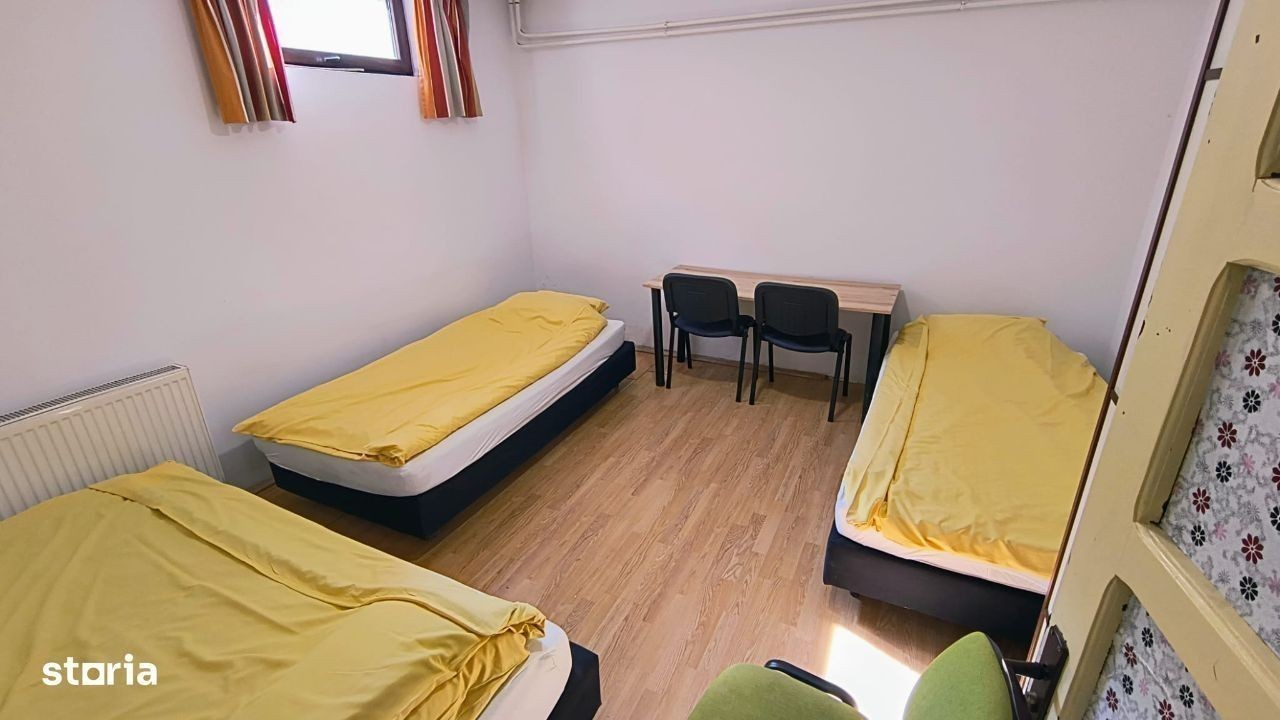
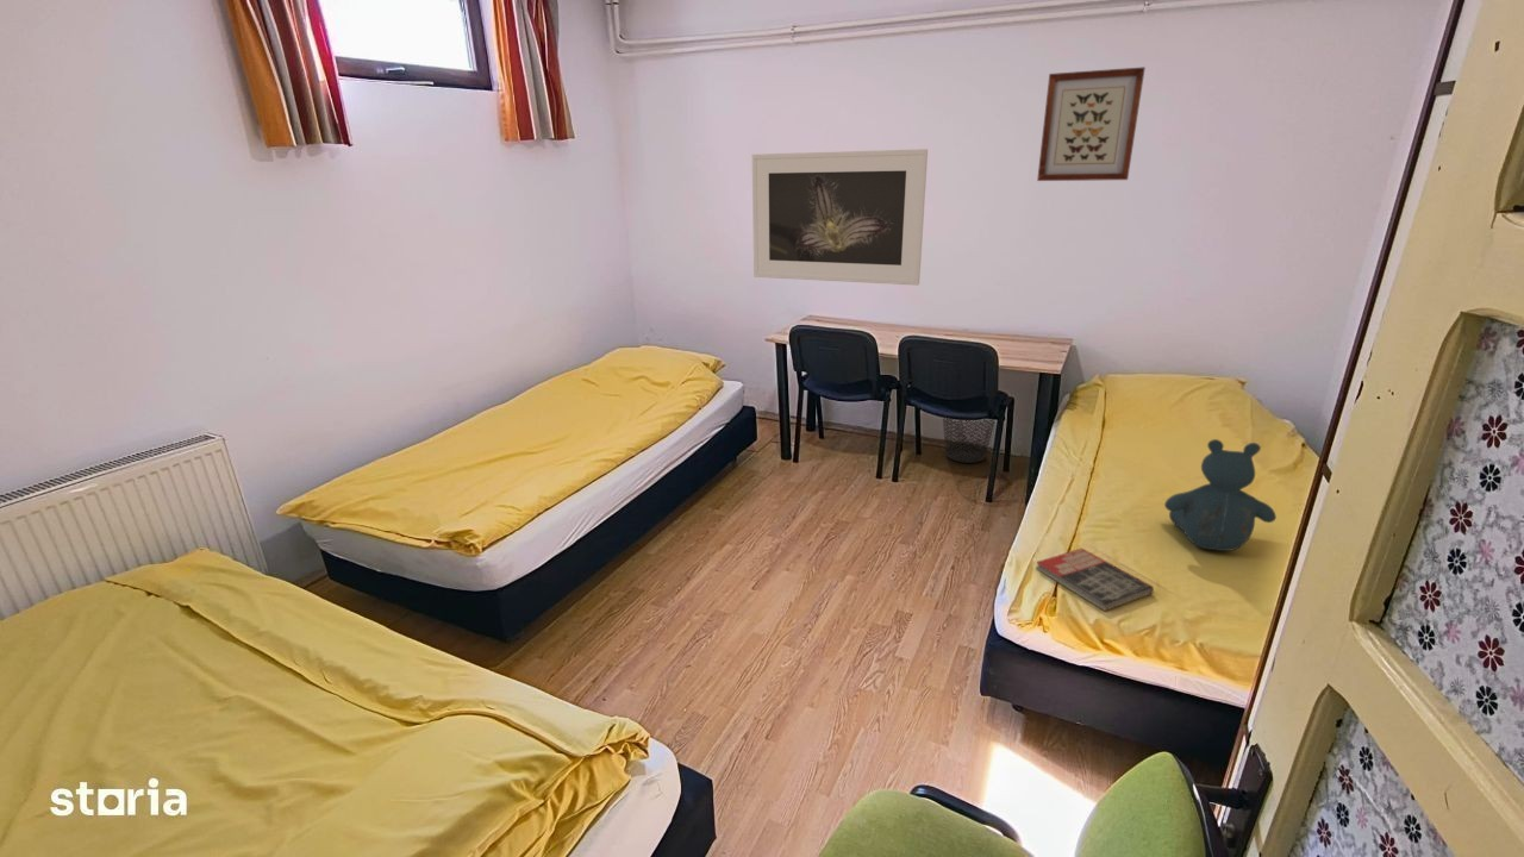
+ teddy bear [1163,438,1278,552]
+ wall art [1036,65,1147,182]
+ wastebasket [942,417,997,464]
+ book [1035,548,1155,612]
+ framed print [751,148,929,287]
